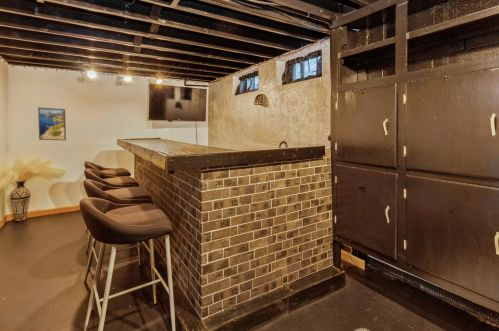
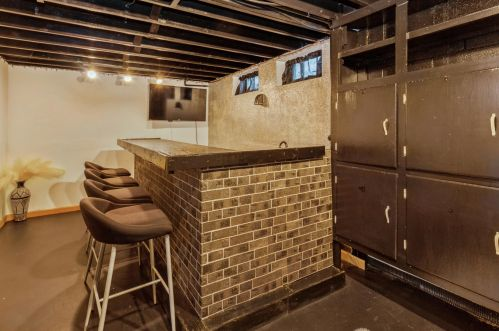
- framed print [37,106,67,141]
